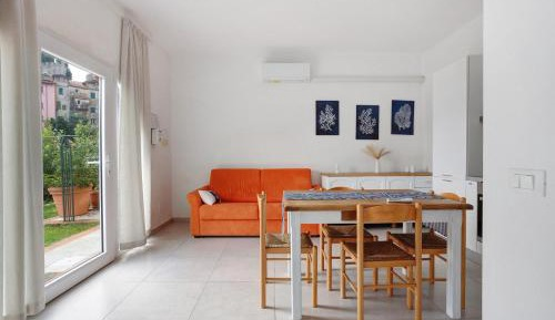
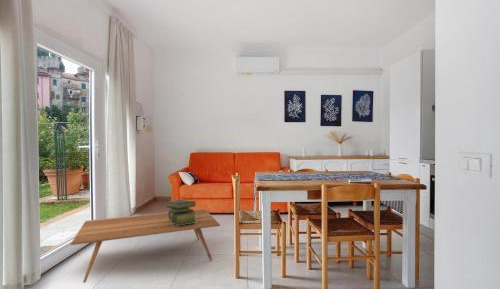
+ coffee table [70,208,221,284]
+ stack of books [165,199,197,226]
